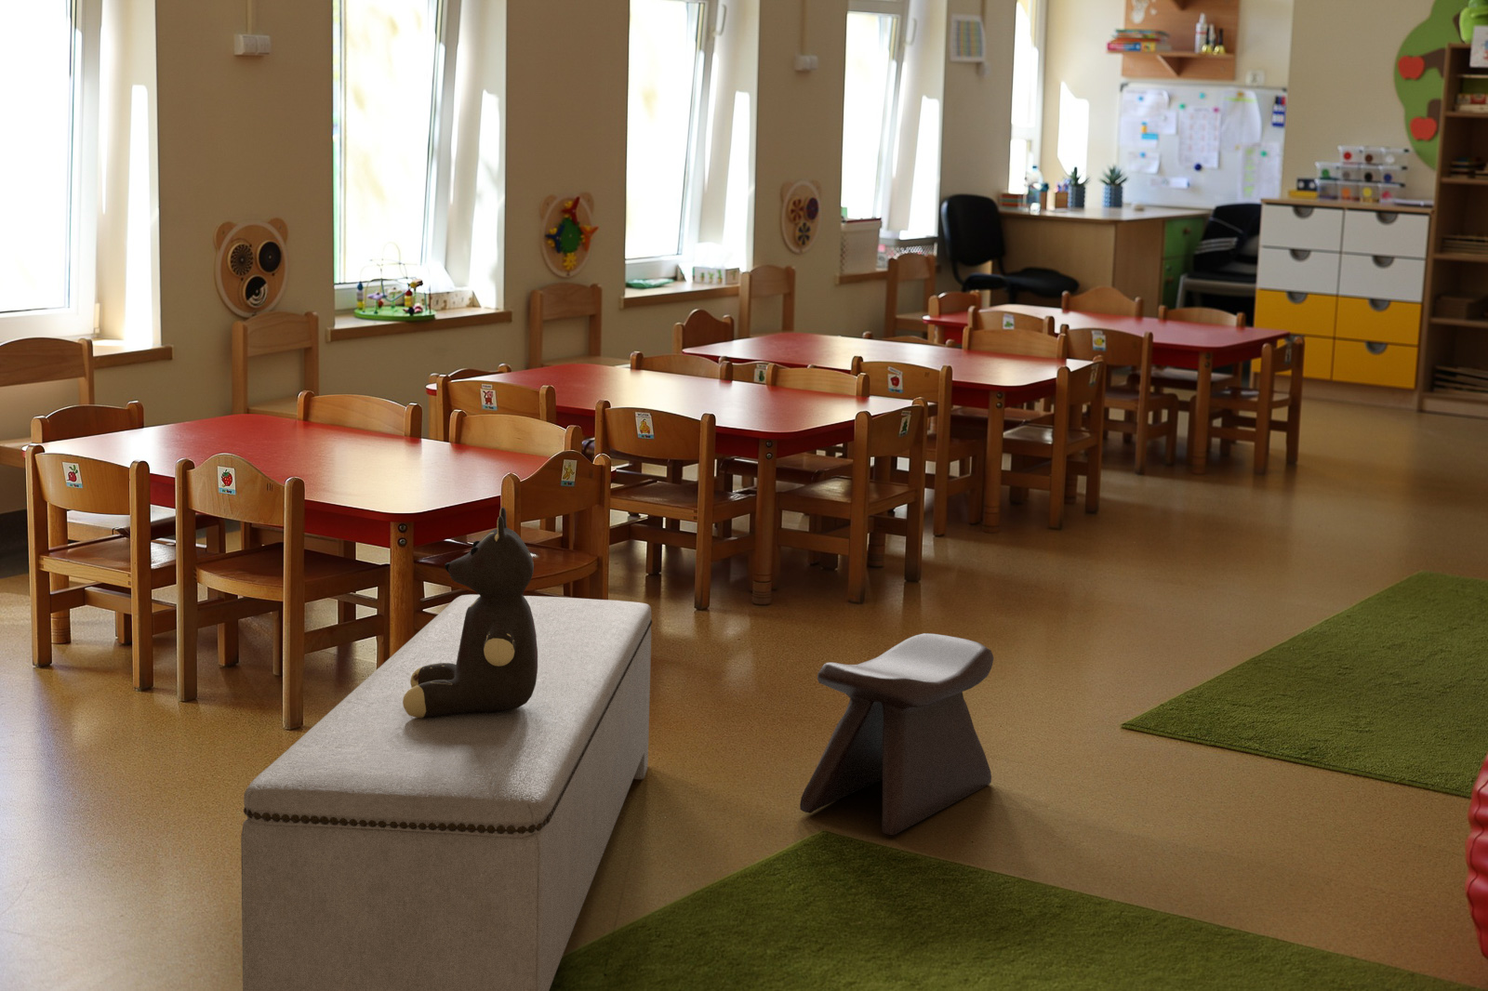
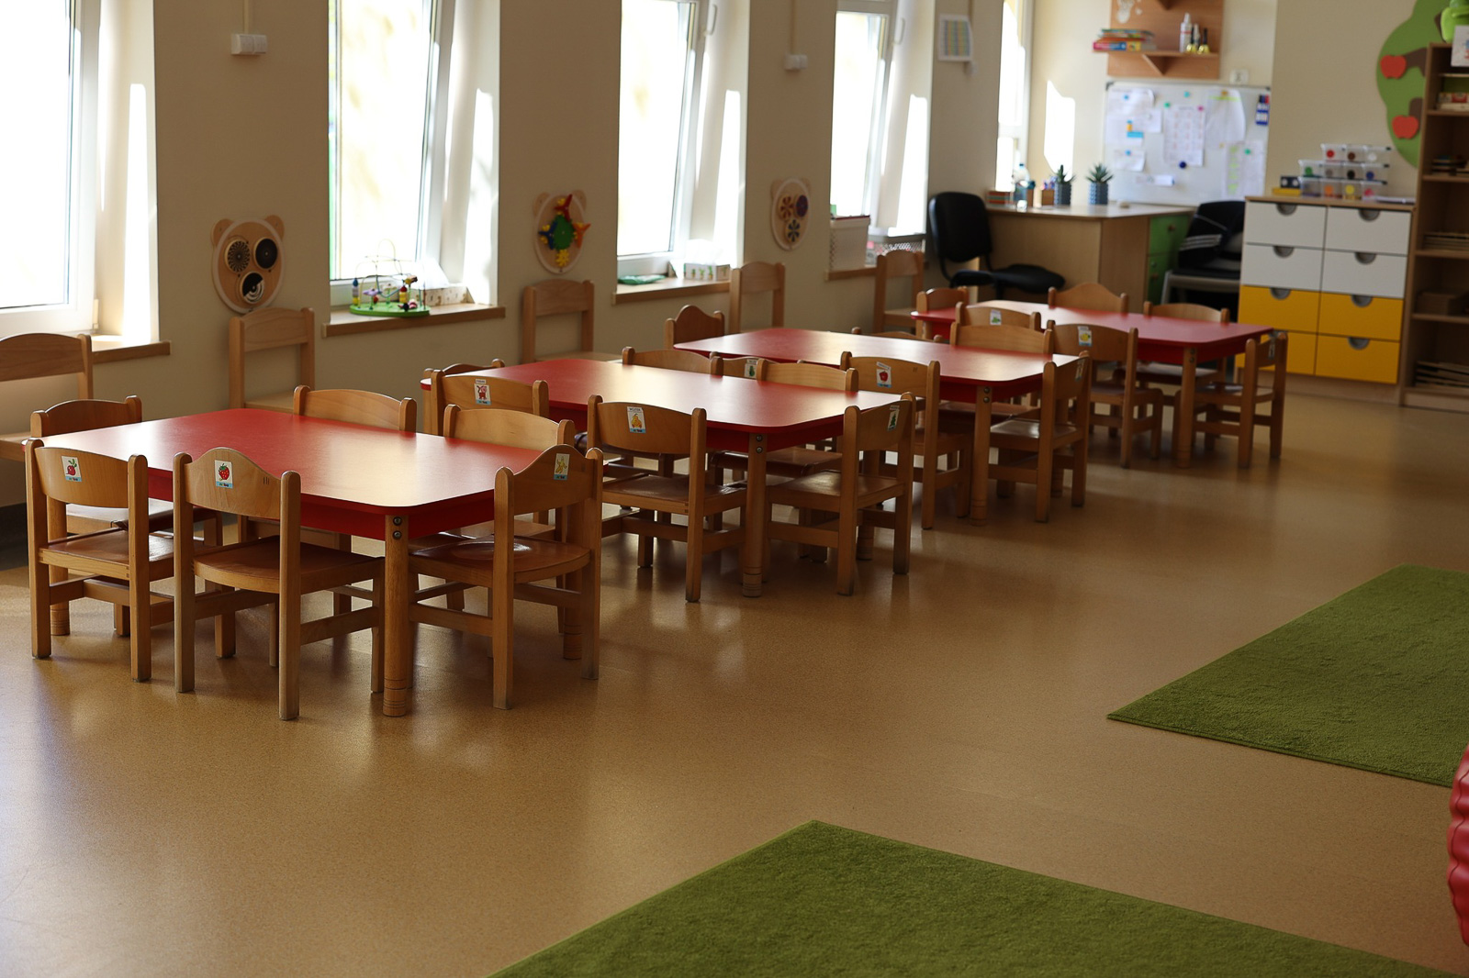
- stool [799,633,995,836]
- teddy bear [403,507,538,718]
- bench [240,594,653,991]
